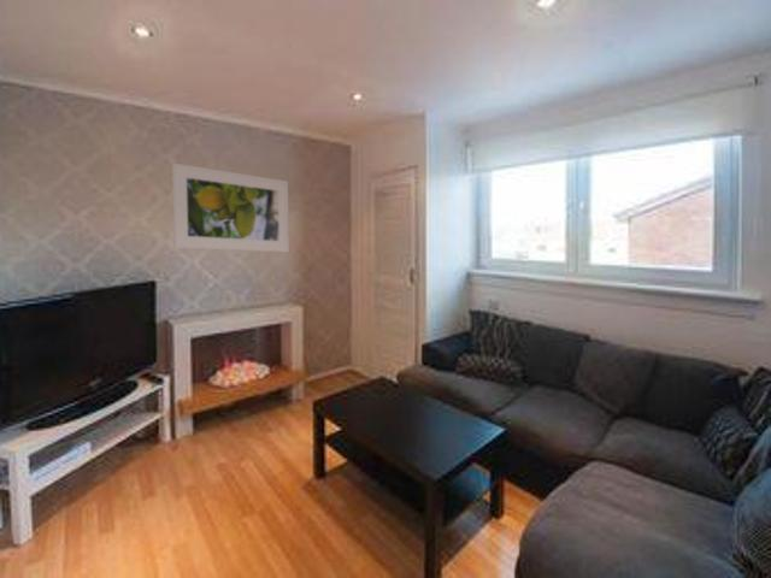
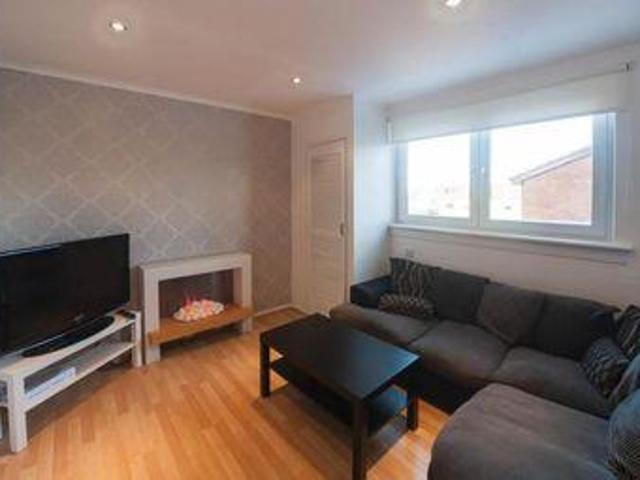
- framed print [171,163,290,253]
